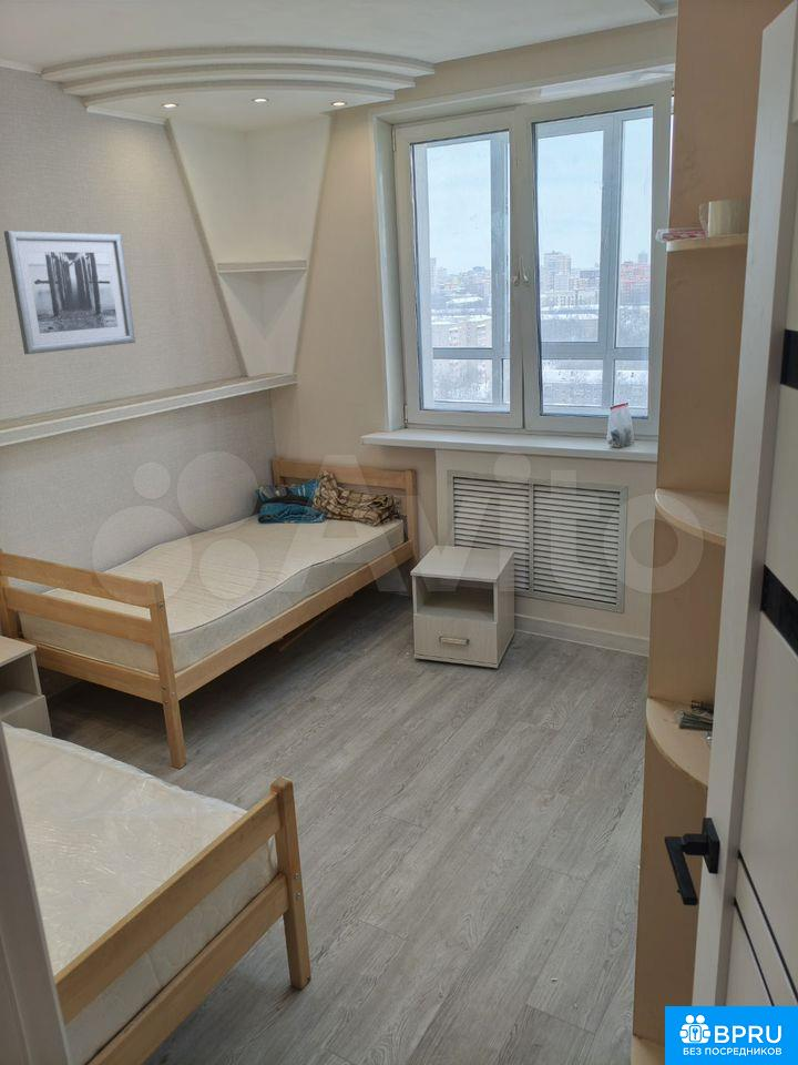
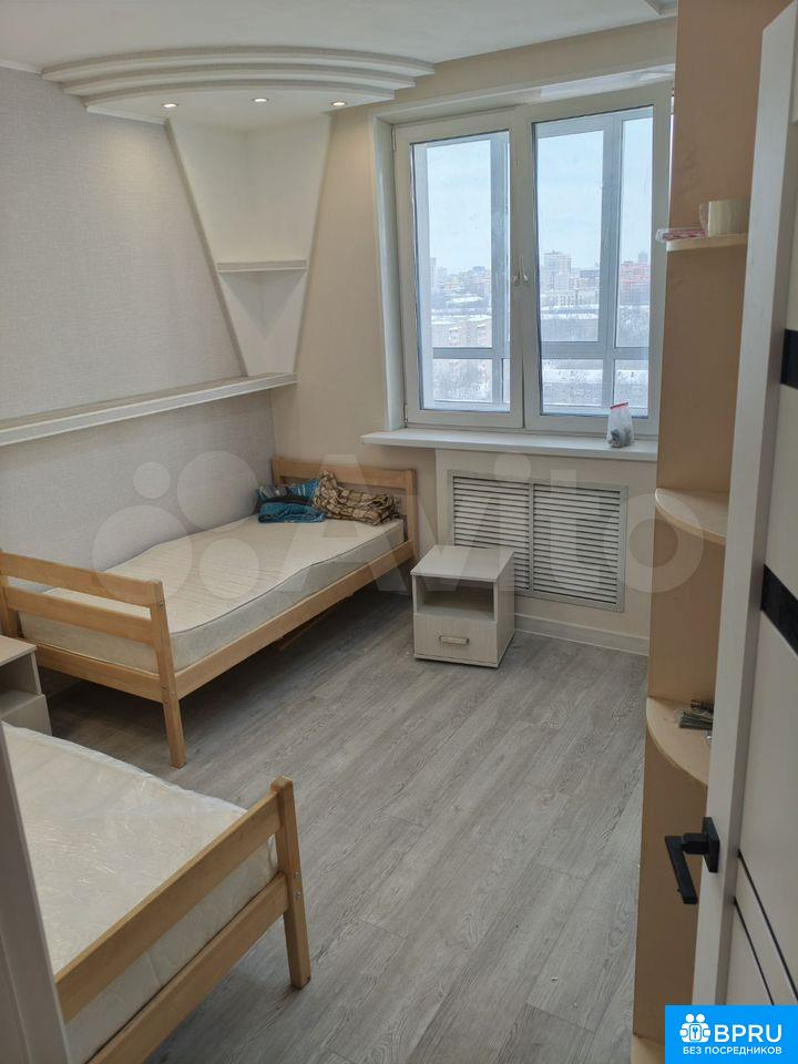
- wall art [3,230,136,355]
